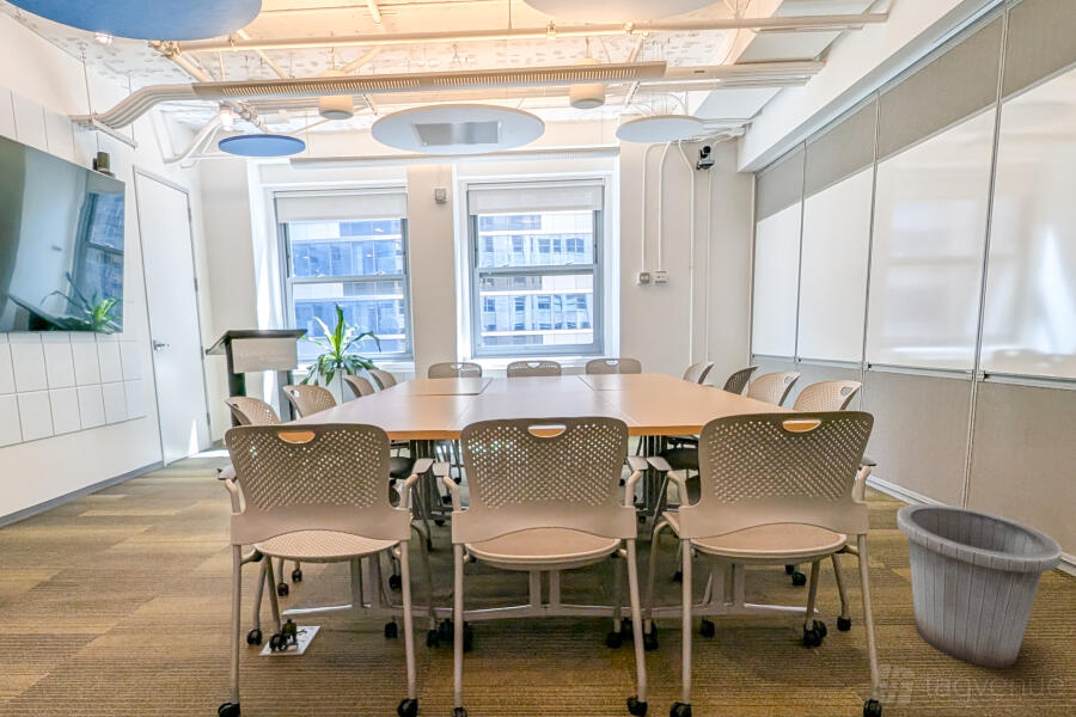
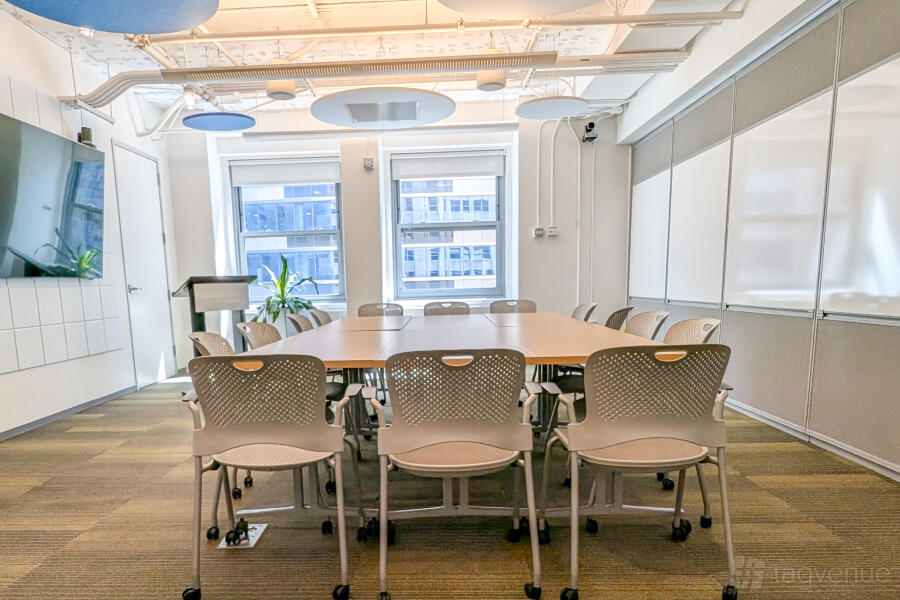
- trash can [895,503,1063,668]
